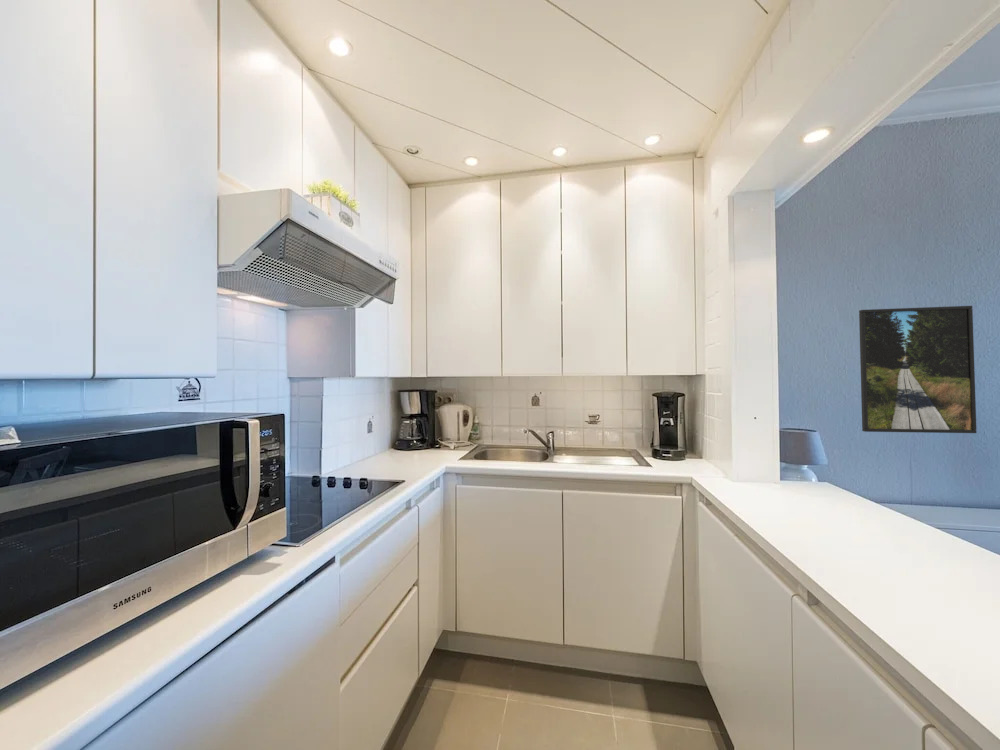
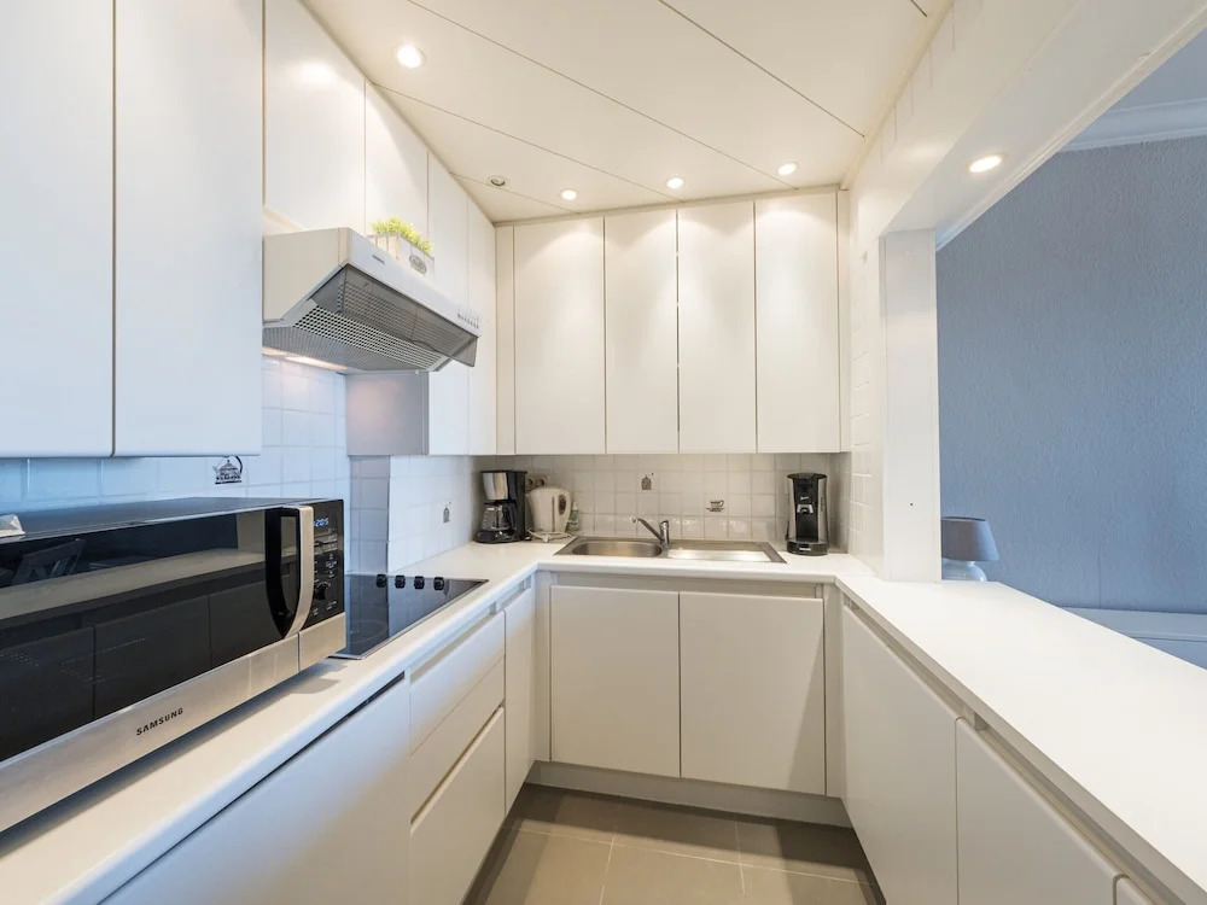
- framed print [858,305,978,434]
